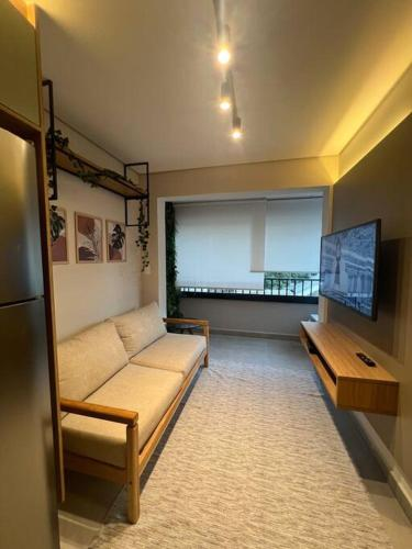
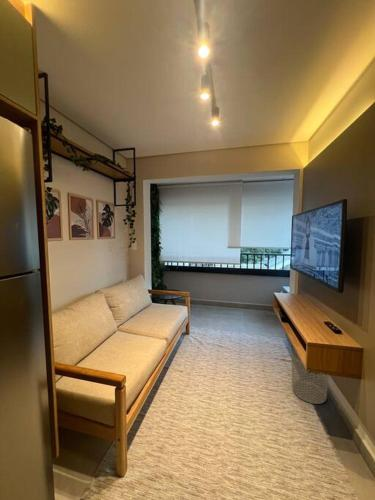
+ waste bin [290,348,330,405]
